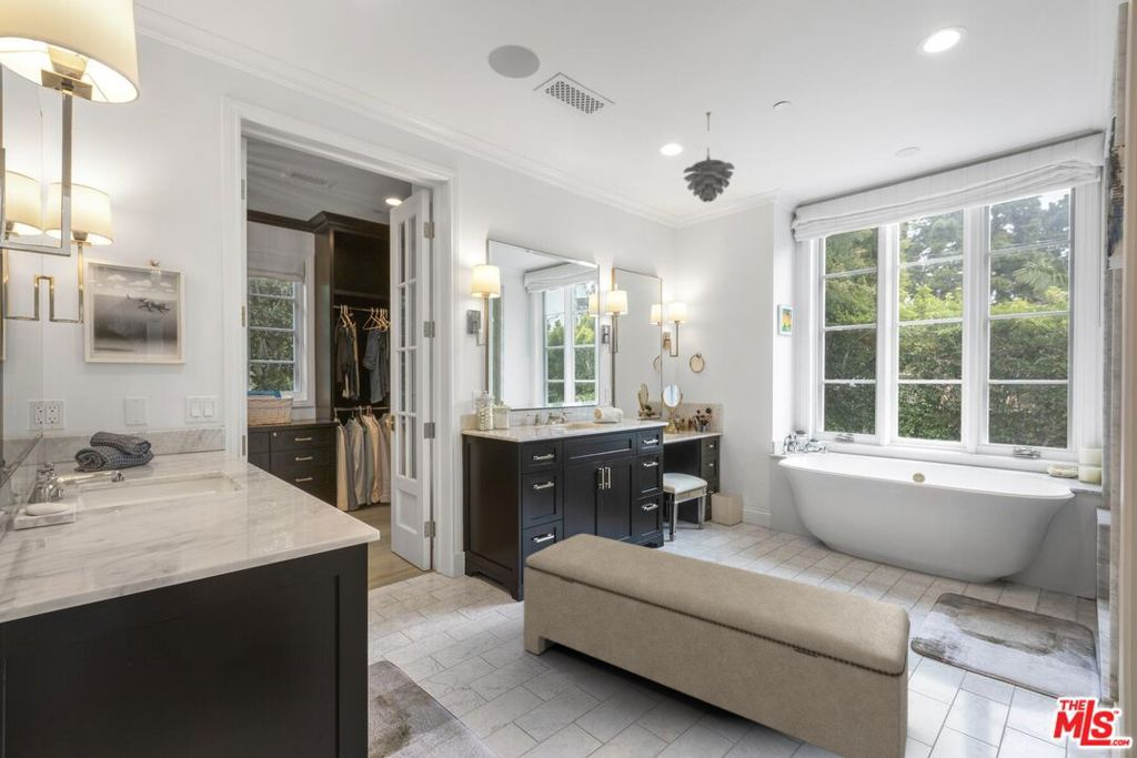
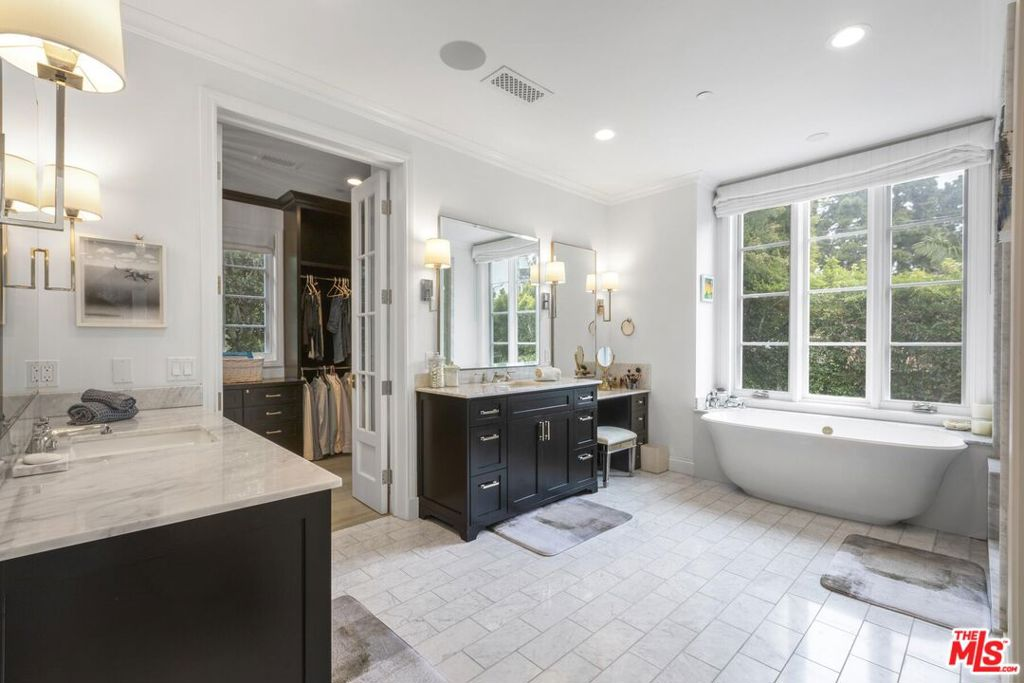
- pendant light [682,111,736,203]
- bench [523,533,912,758]
